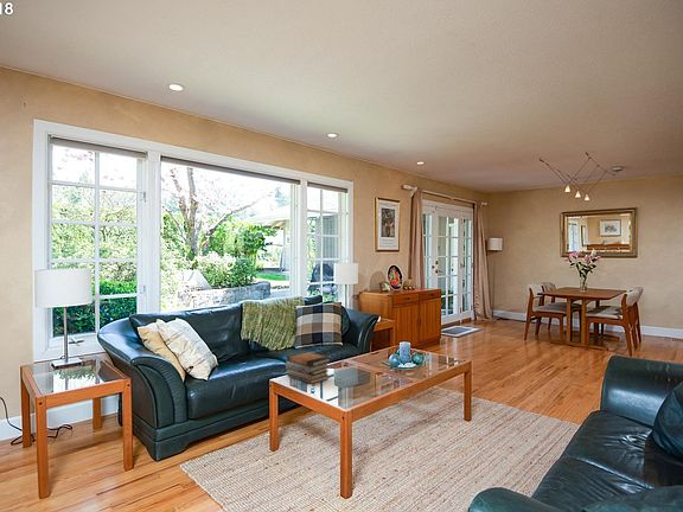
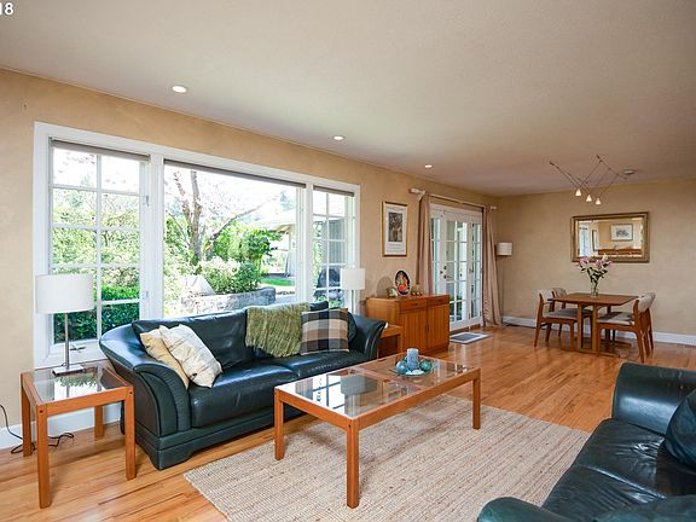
- book stack [285,351,332,385]
